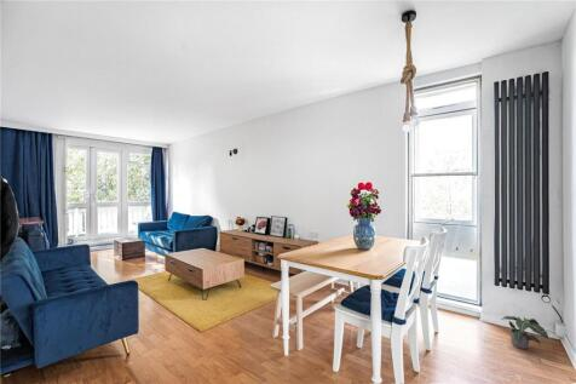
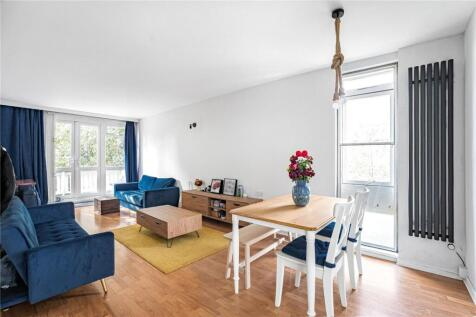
- potted plant [500,315,549,350]
